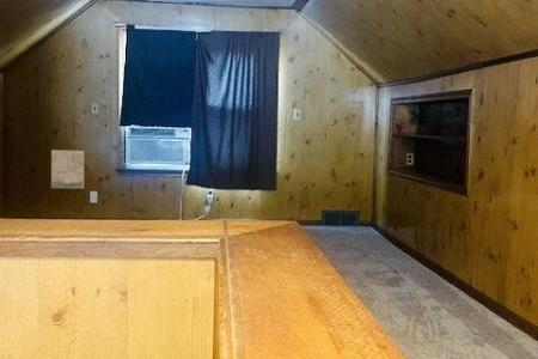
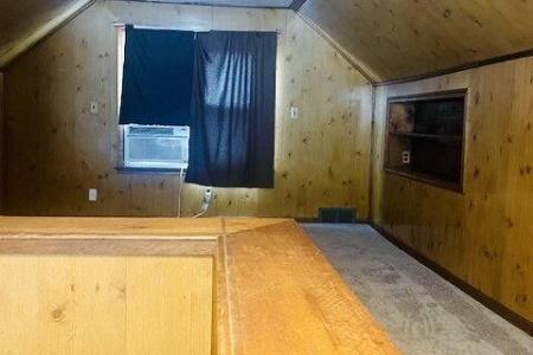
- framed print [50,148,85,189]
